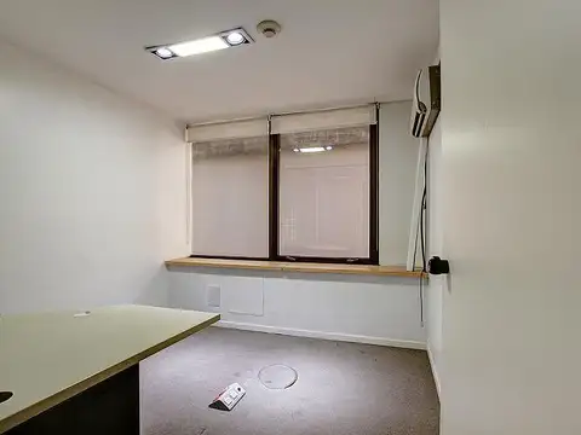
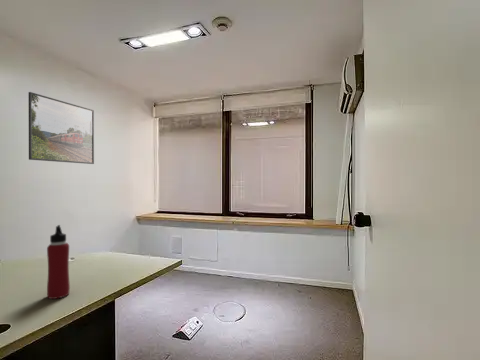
+ water bottle [46,224,71,300]
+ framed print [28,91,95,165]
